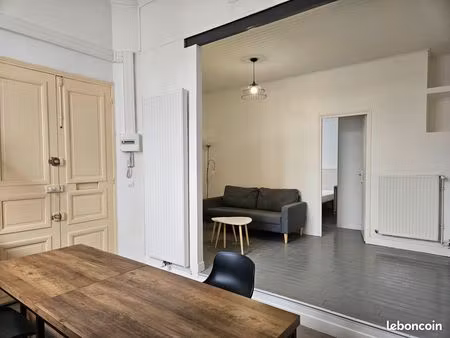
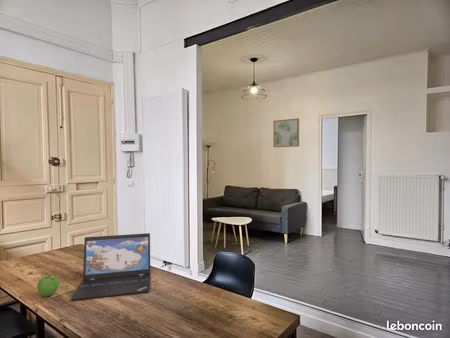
+ wall art [272,117,300,148]
+ laptop [70,232,151,301]
+ fruit [36,273,60,298]
